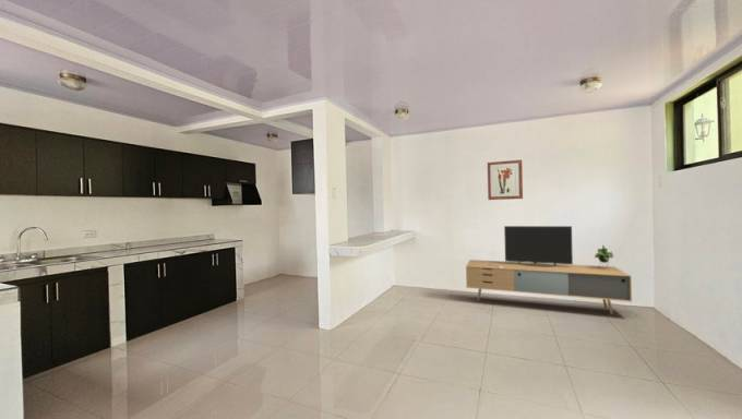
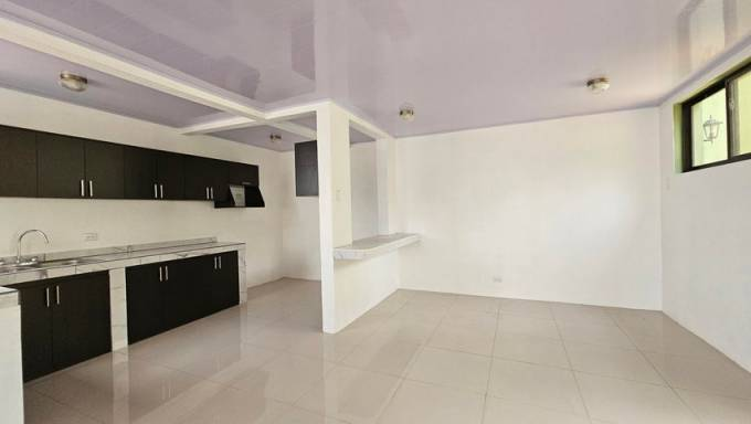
- wall art [487,159,524,201]
- media console [465,225,633,315]
